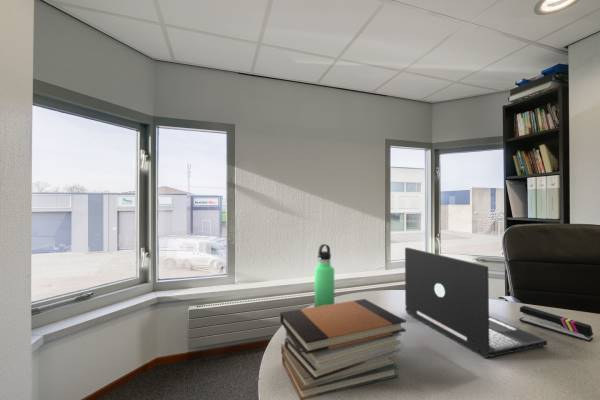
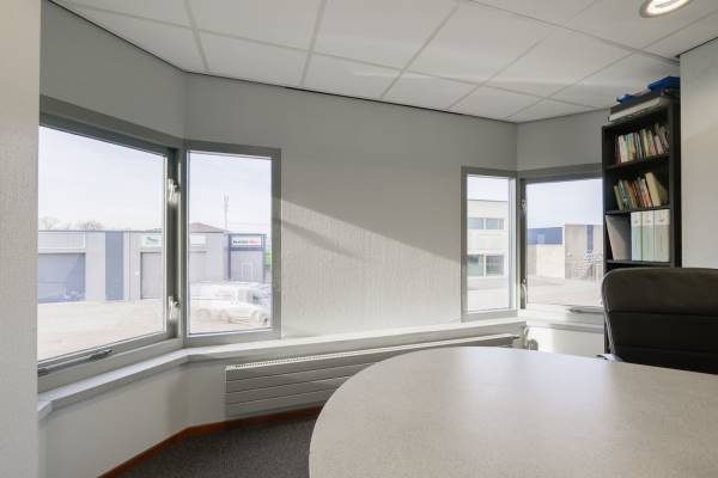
- laptop [404,247,548,359]
- book stack [279,298,407,400]
- thermos bottle [313,243,335,307]
- stapler [518,305,594,343]
